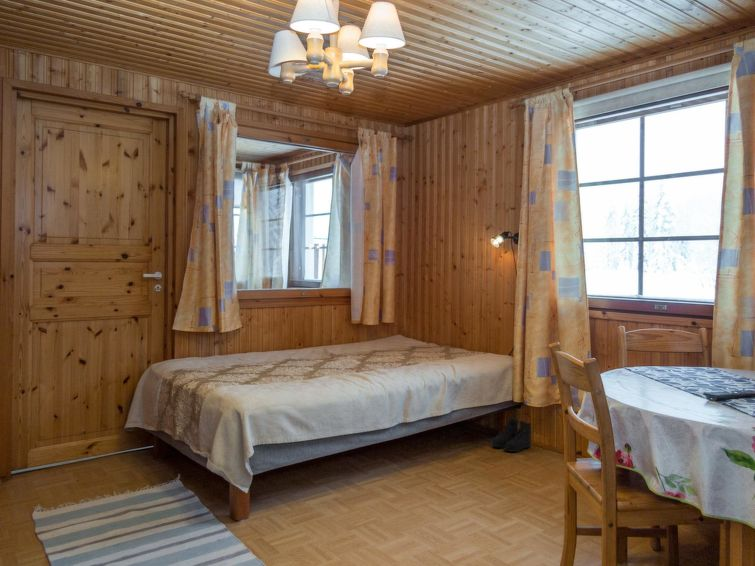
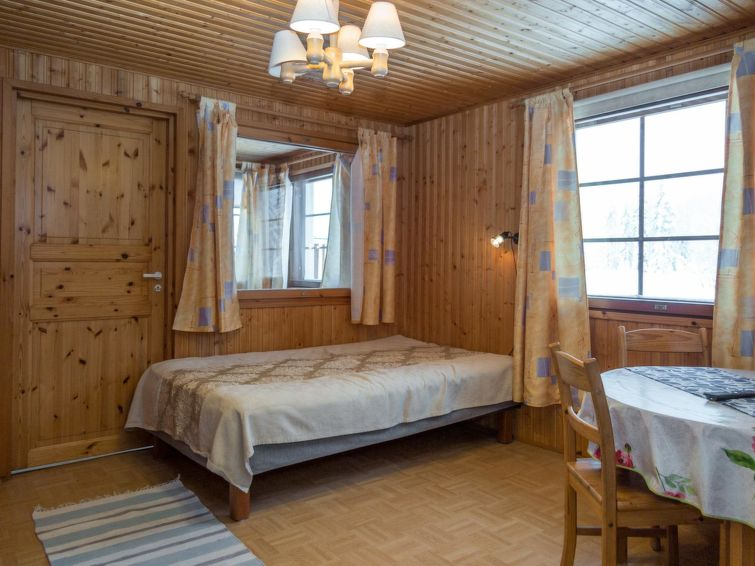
- boots [491,416,533,453]
